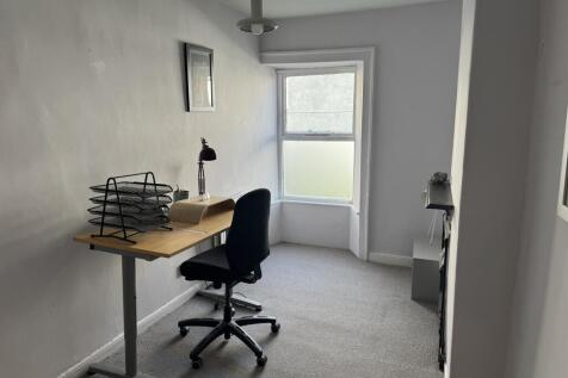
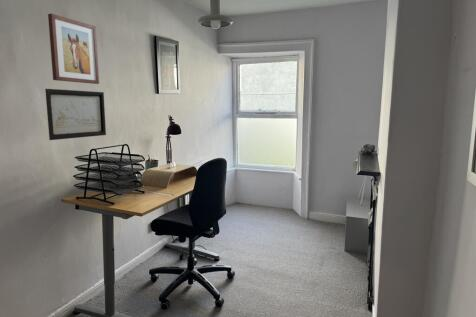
+ wall art [44,88,107,141]
+ wall art [47,13,100,85]
